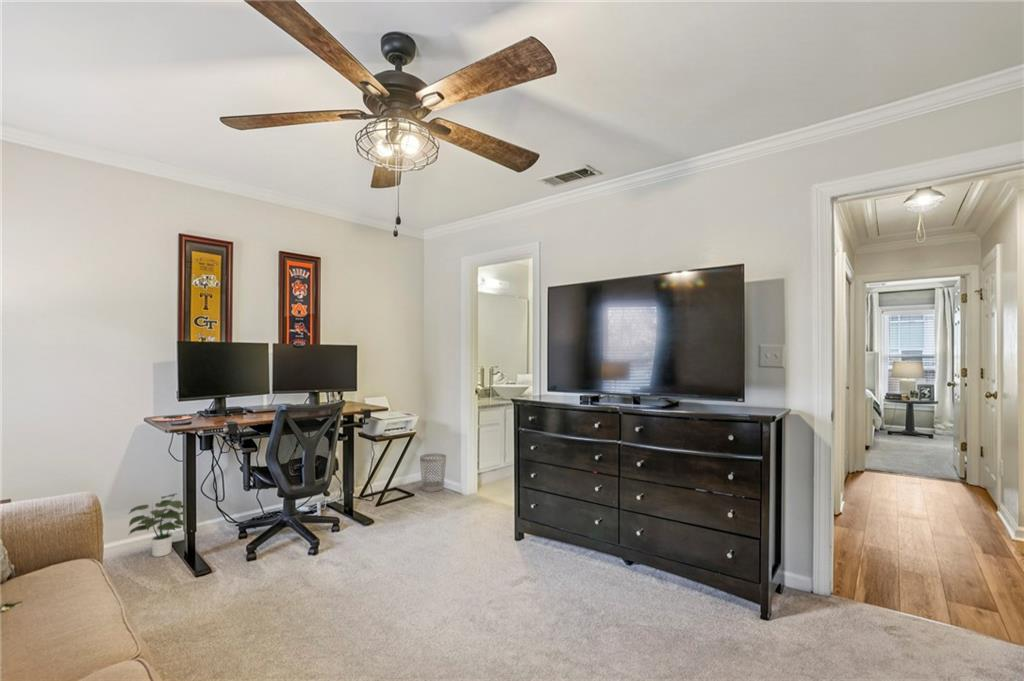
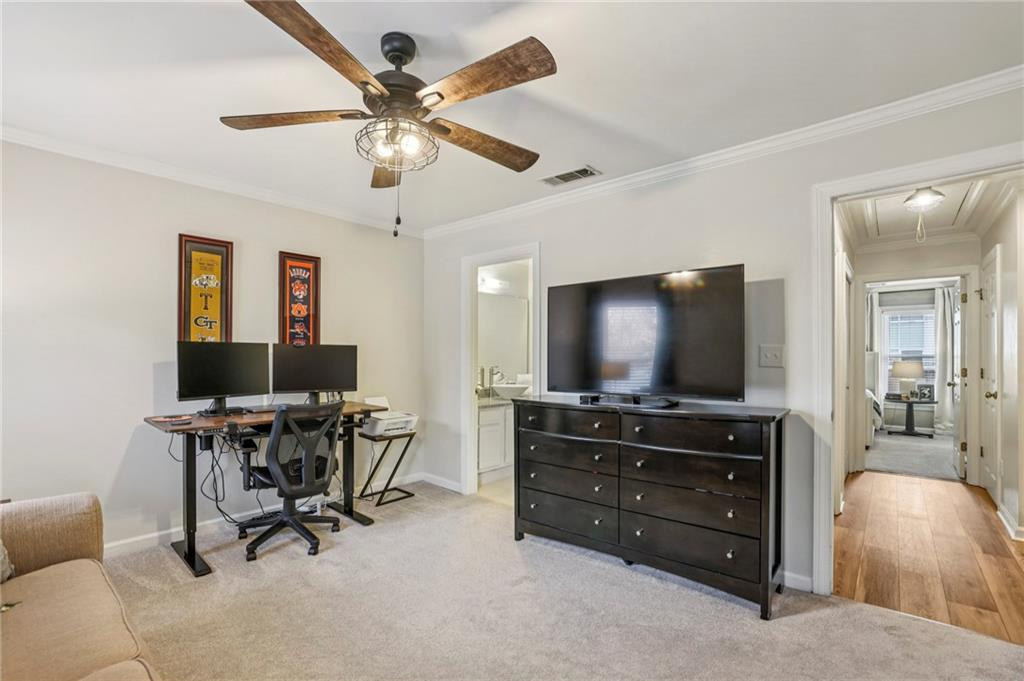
- potted plant [128,493,185,558]
- wastebasket [419,452,447,493]
